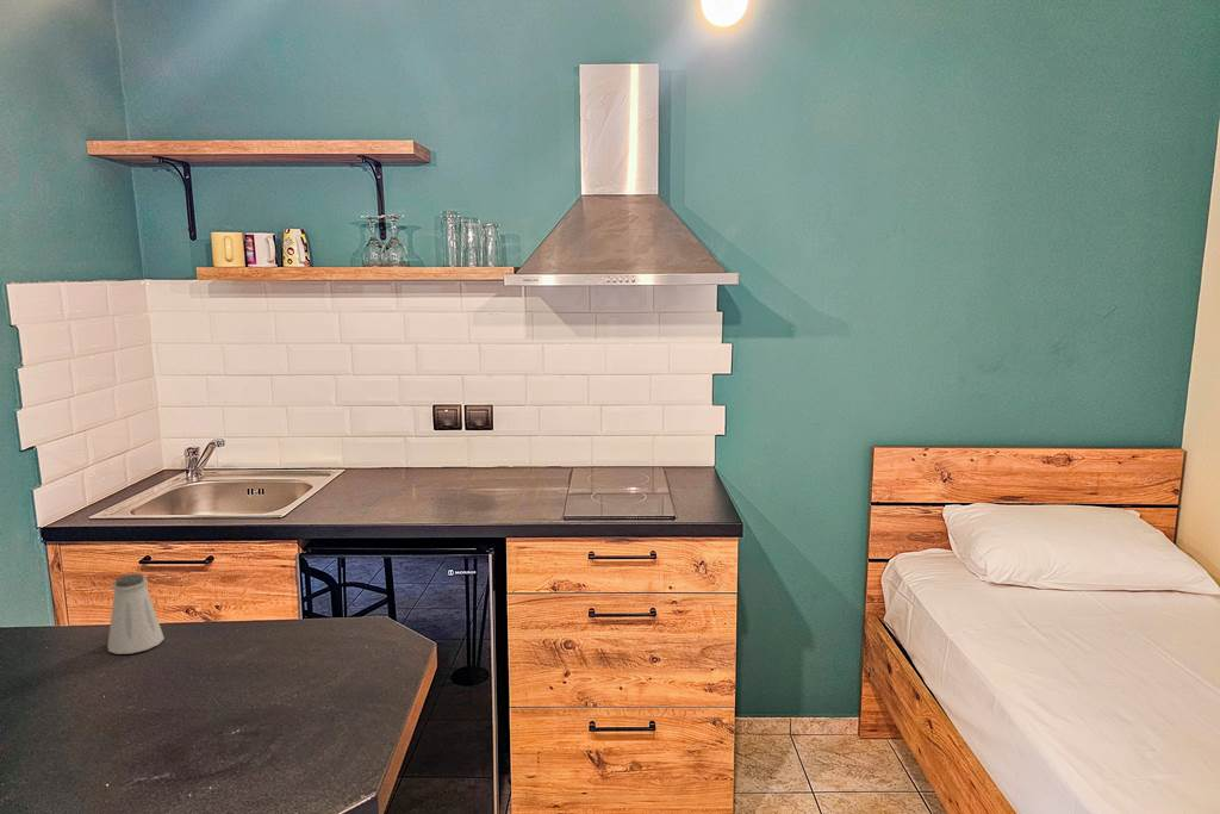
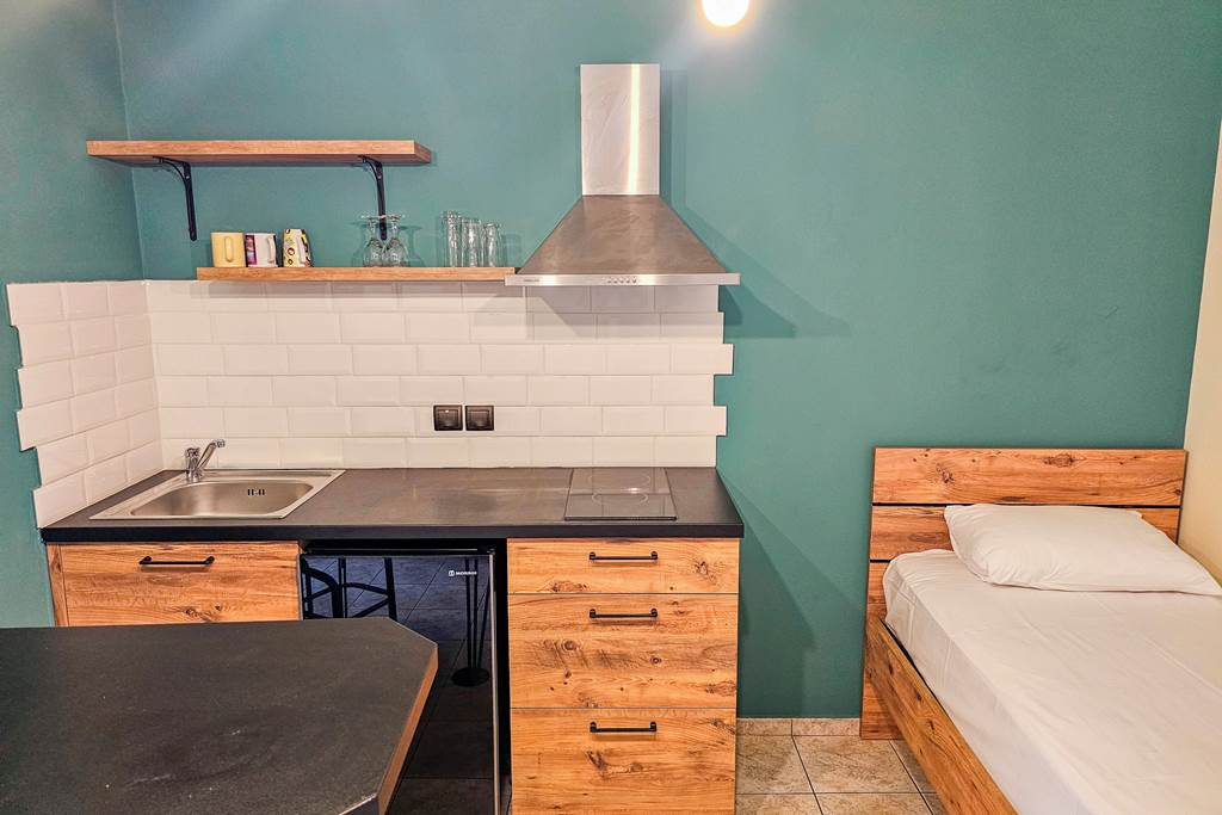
- saltshaker [106,572,166,655]
